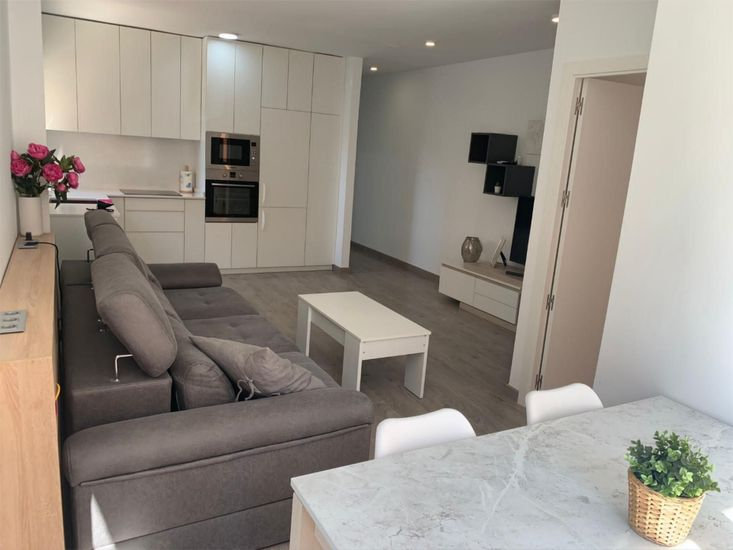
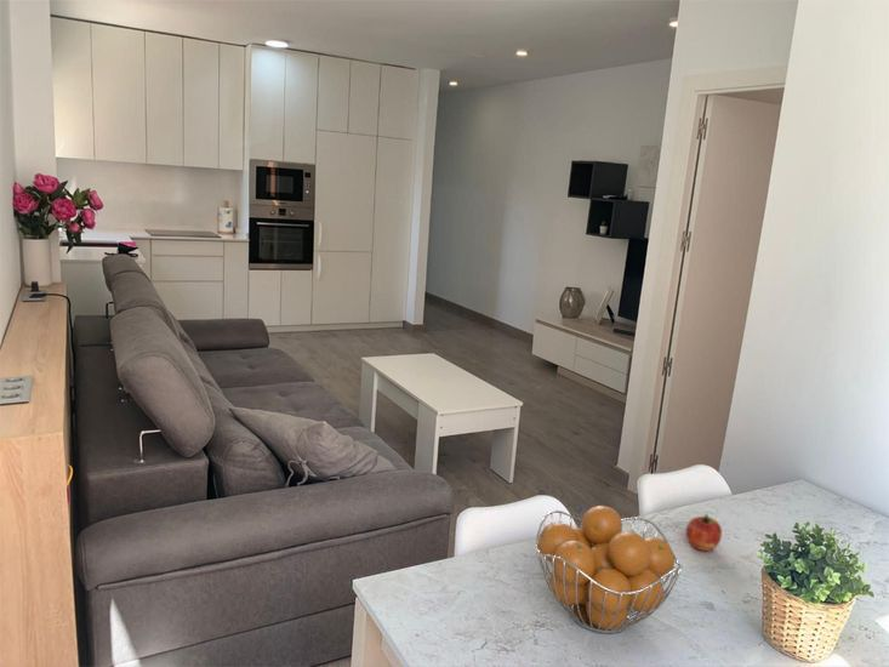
+ apple [684,513,723,552]
+ fruit basket [535,504,684,635]
